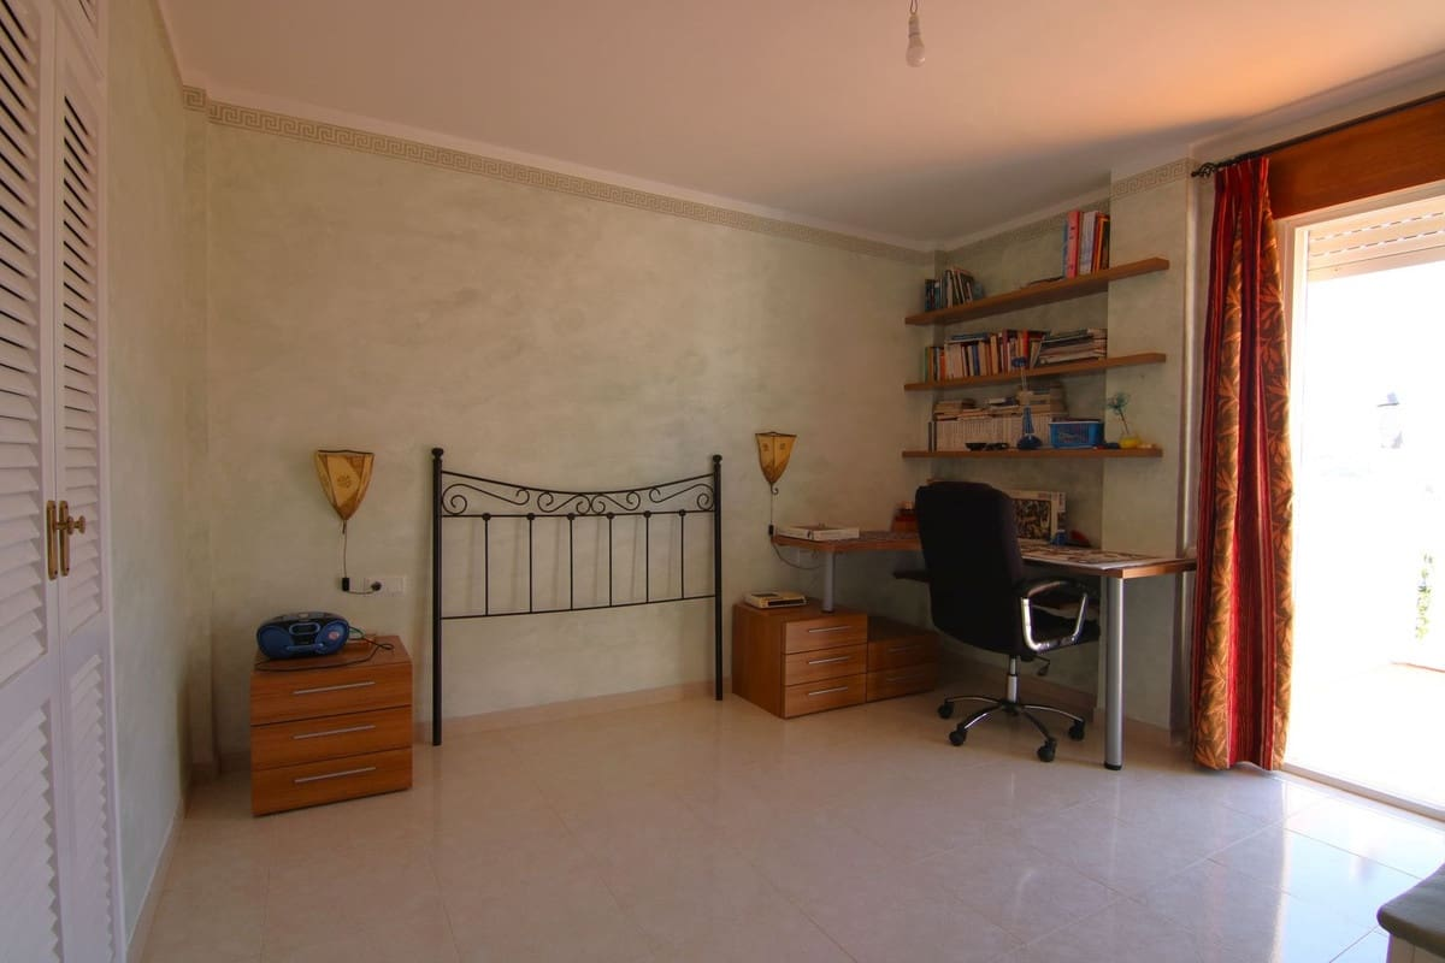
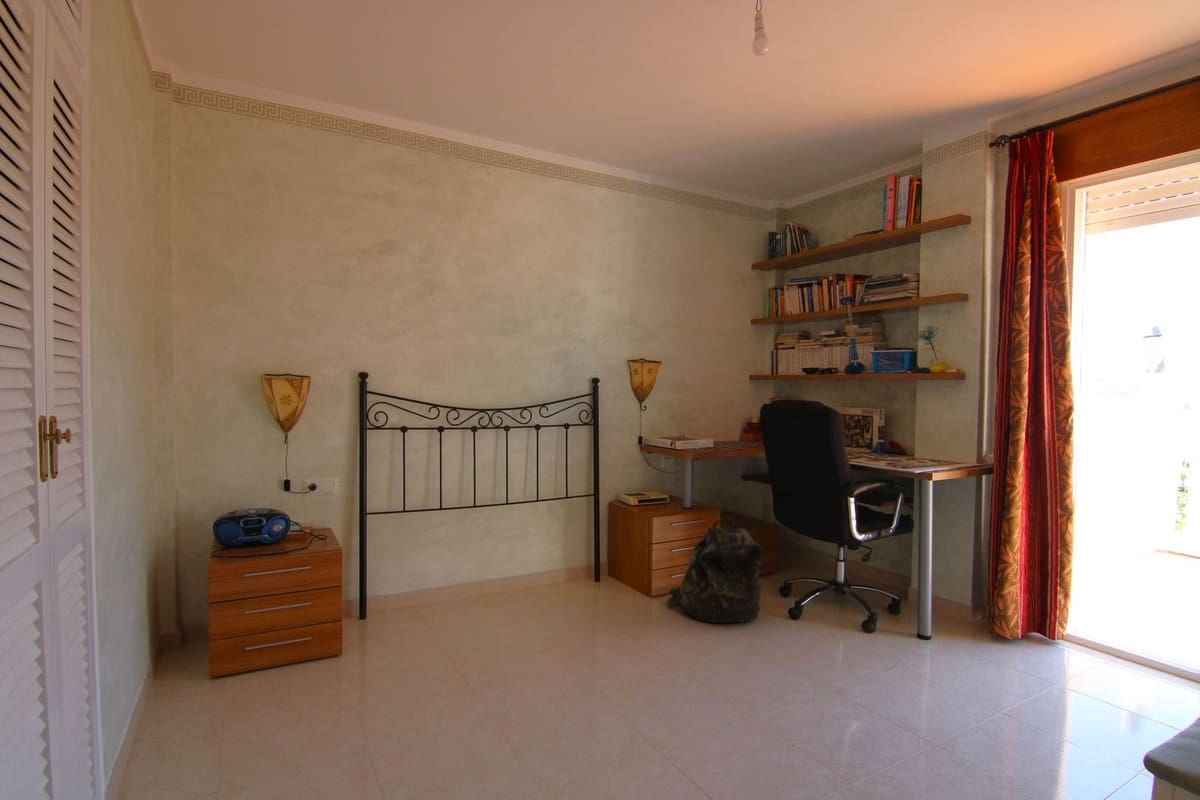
+ backpack [666,515,763,624]
